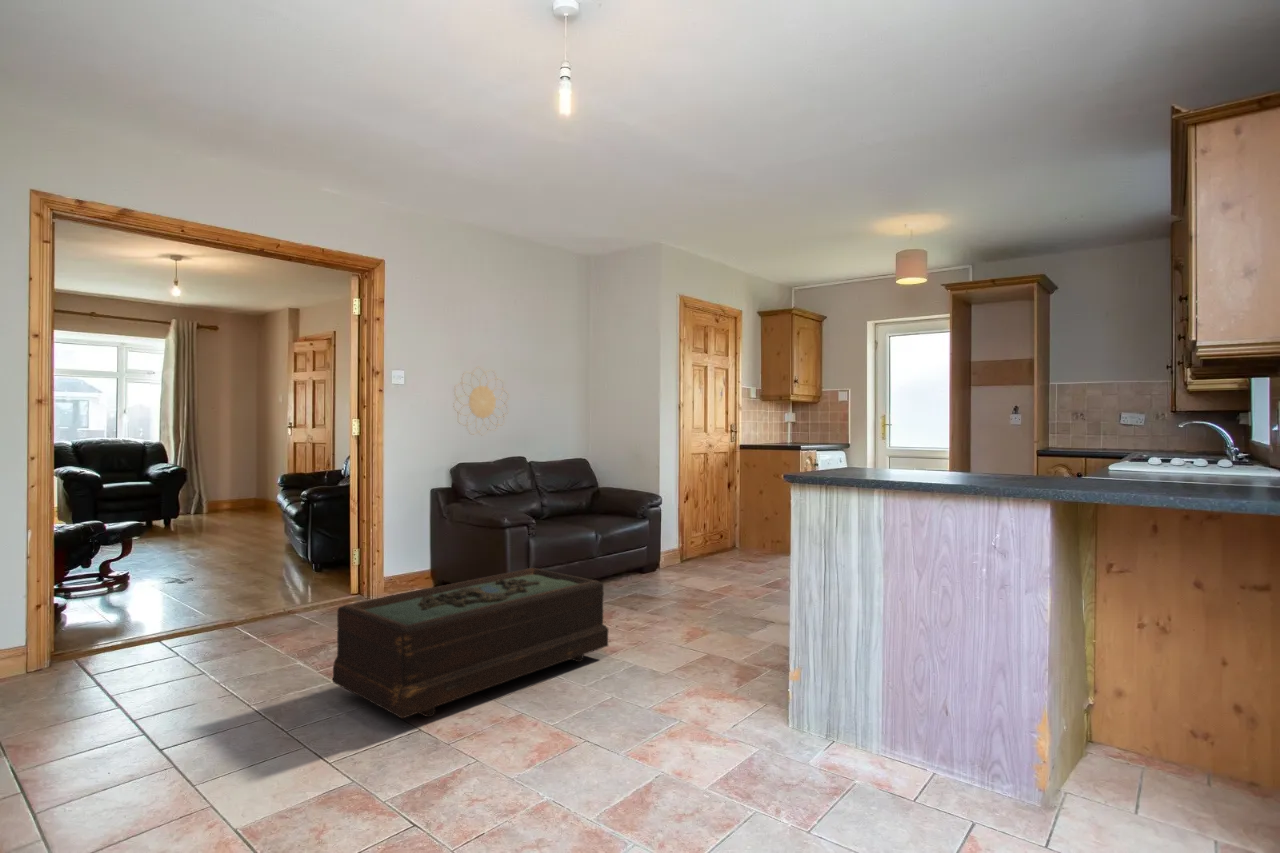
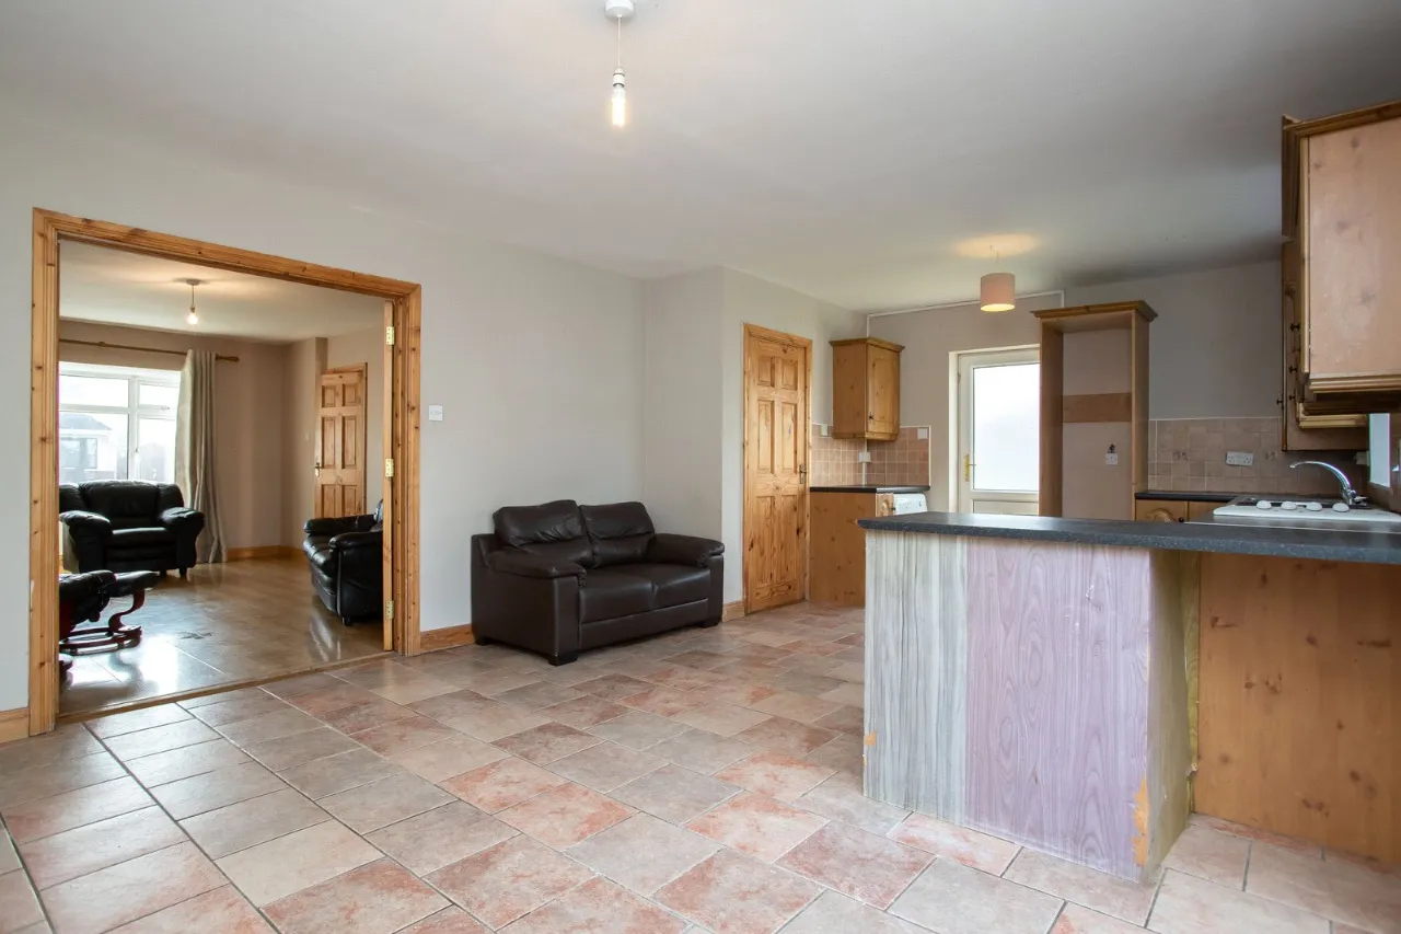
- coffee table [332,567,610,719]
- decorative wall piece [452,366,510,436]
